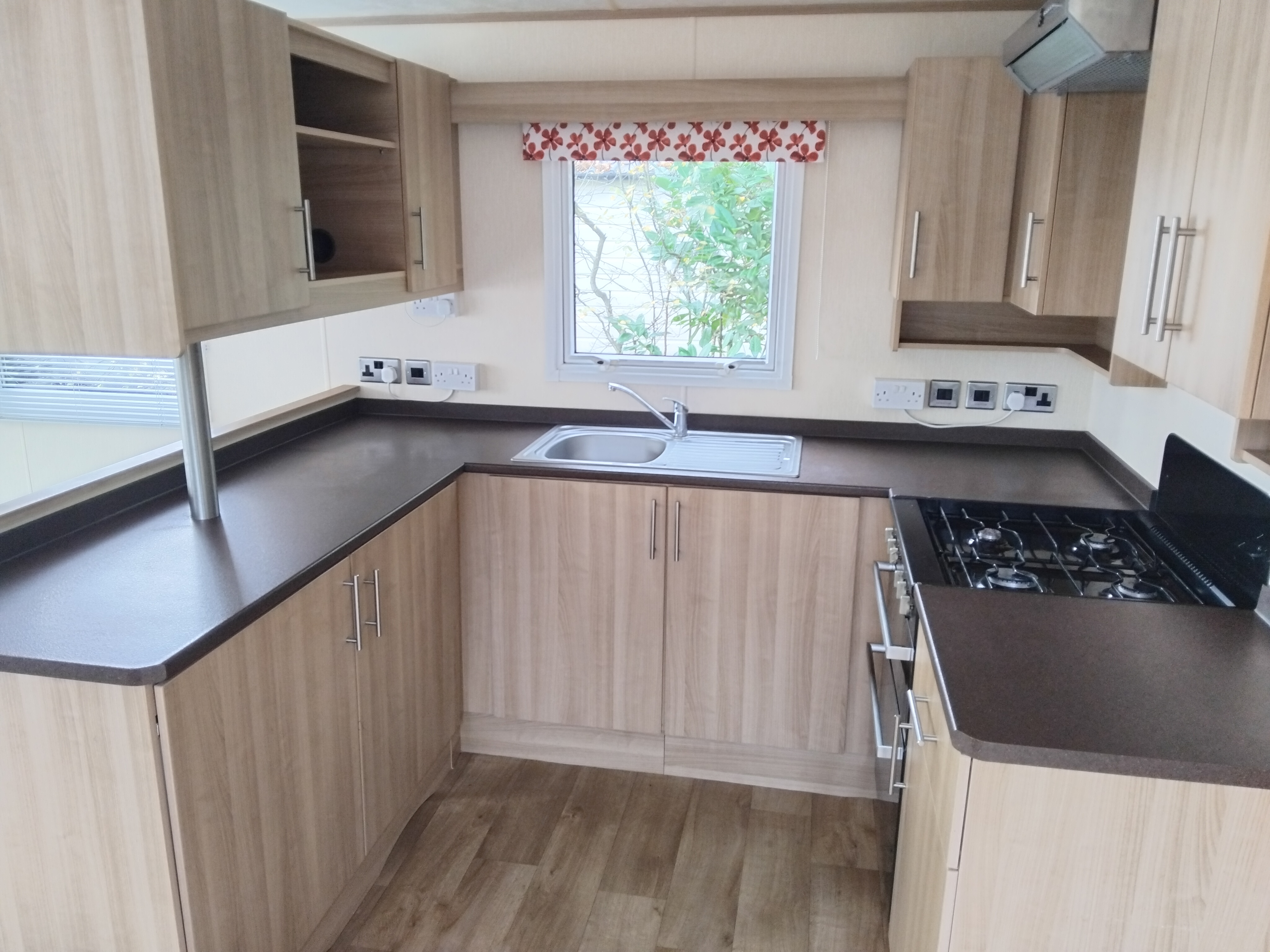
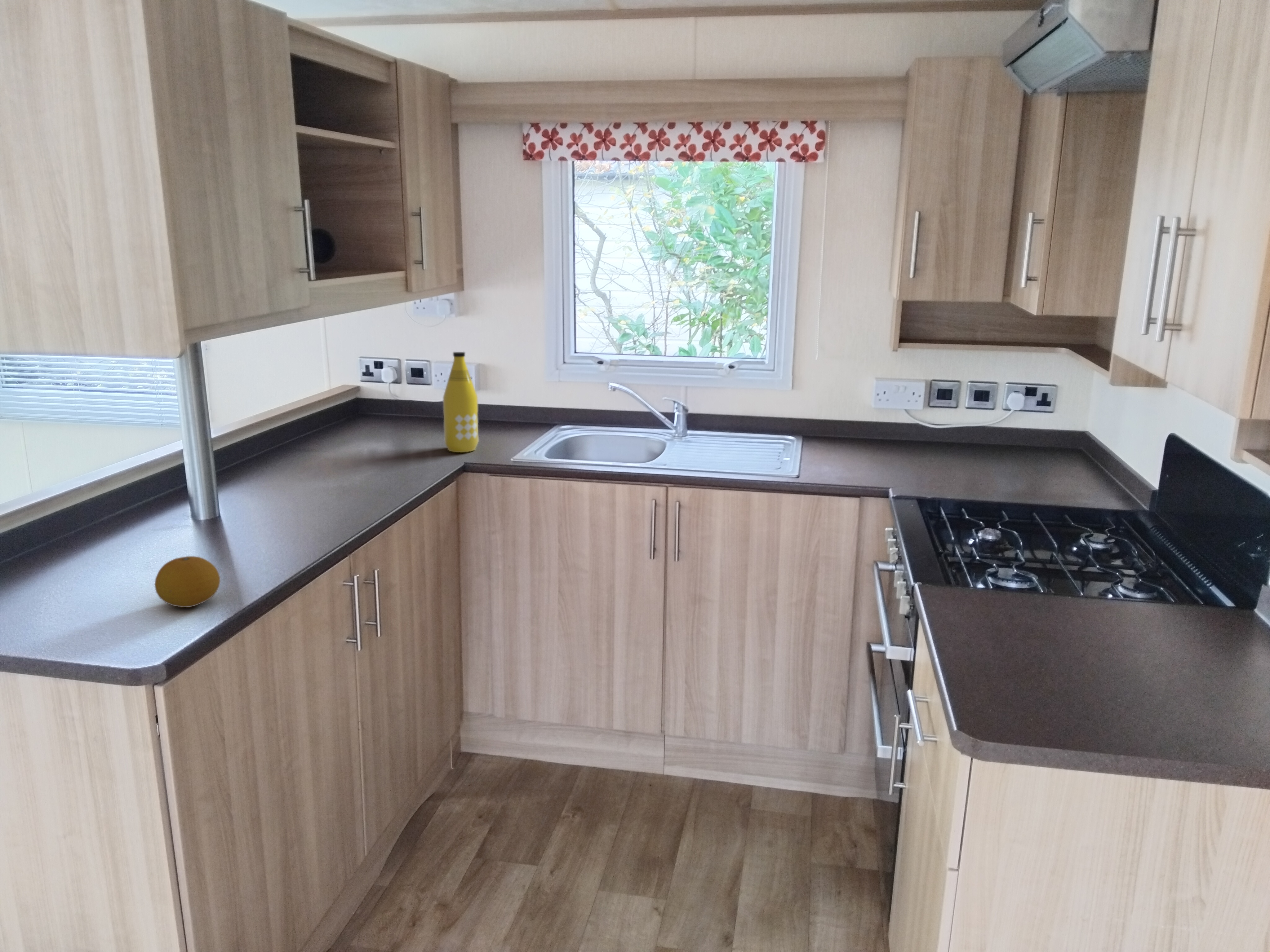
+ bottle [443,351,479,452]
+ fruit [154,556,220,608]
